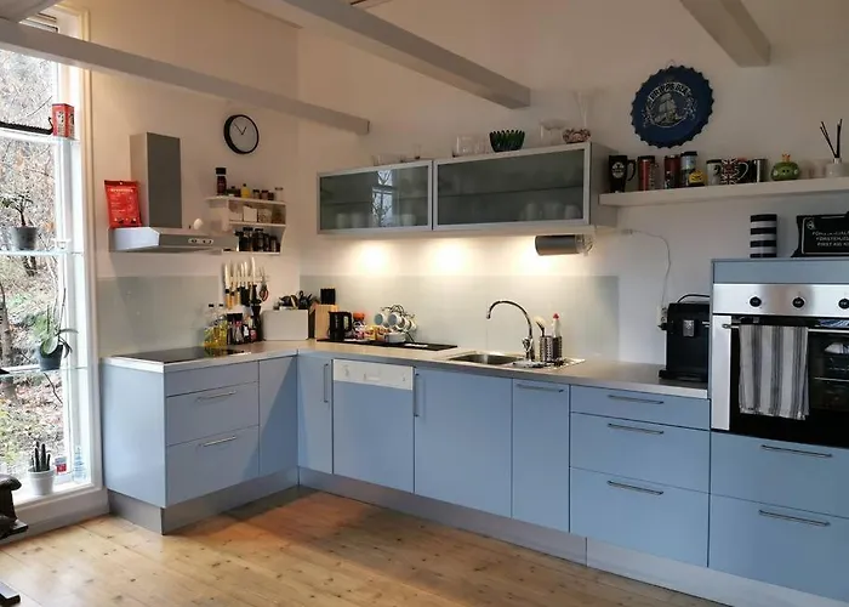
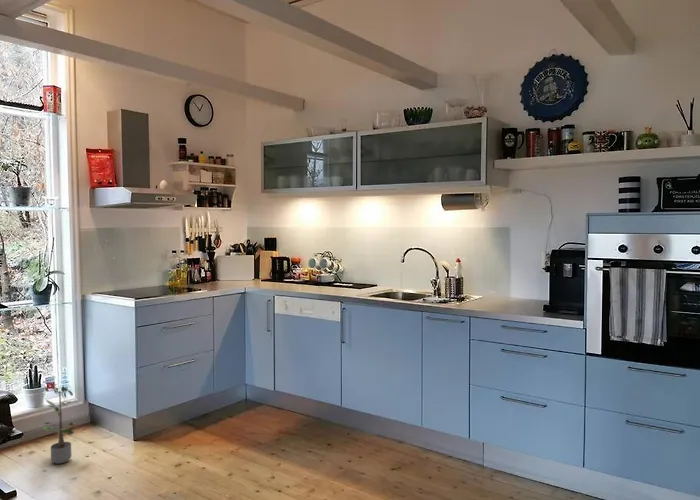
+ potted plant [42,380,80,465]
